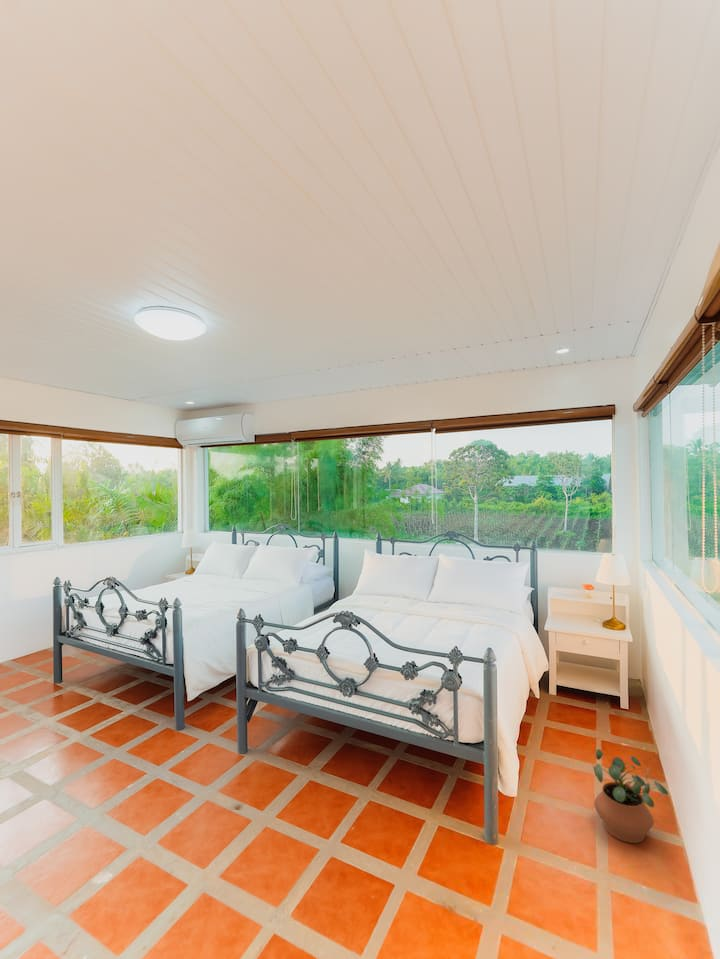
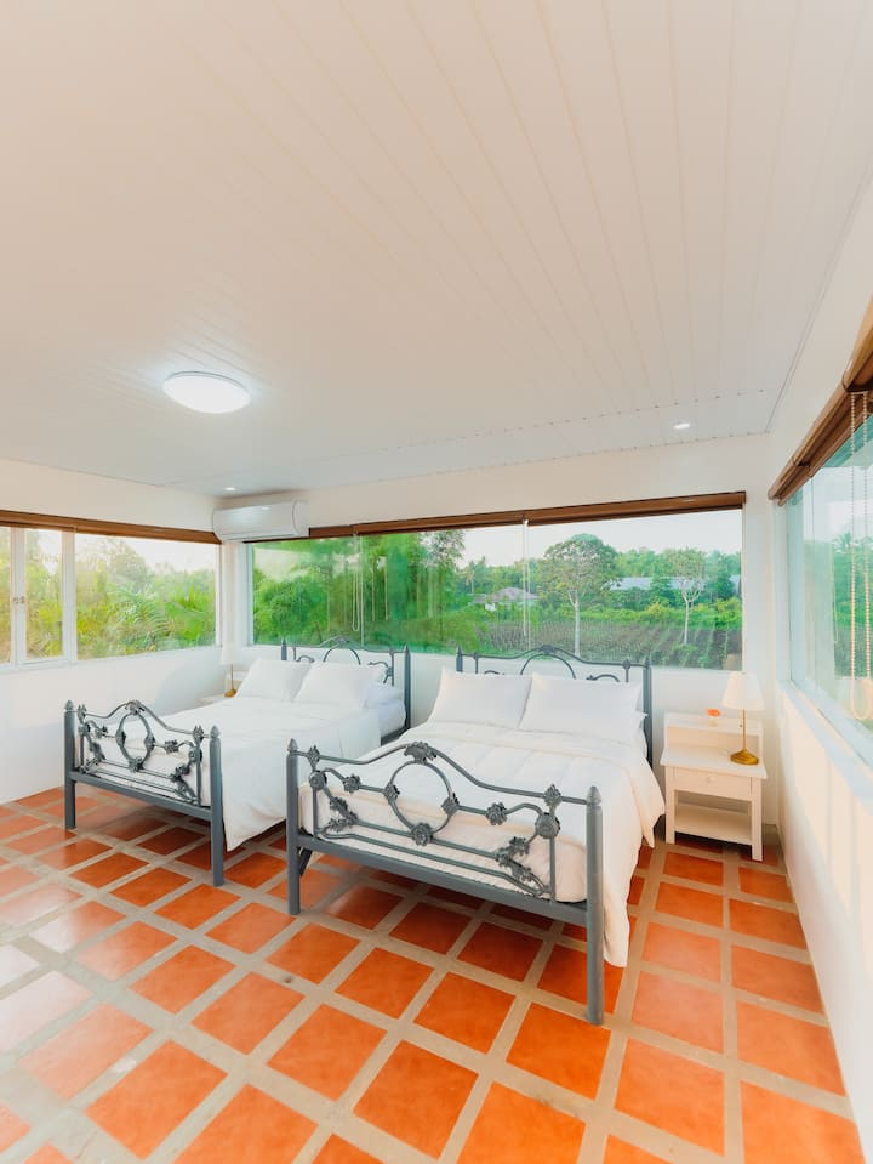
- potted plant [592,748,669,844]
